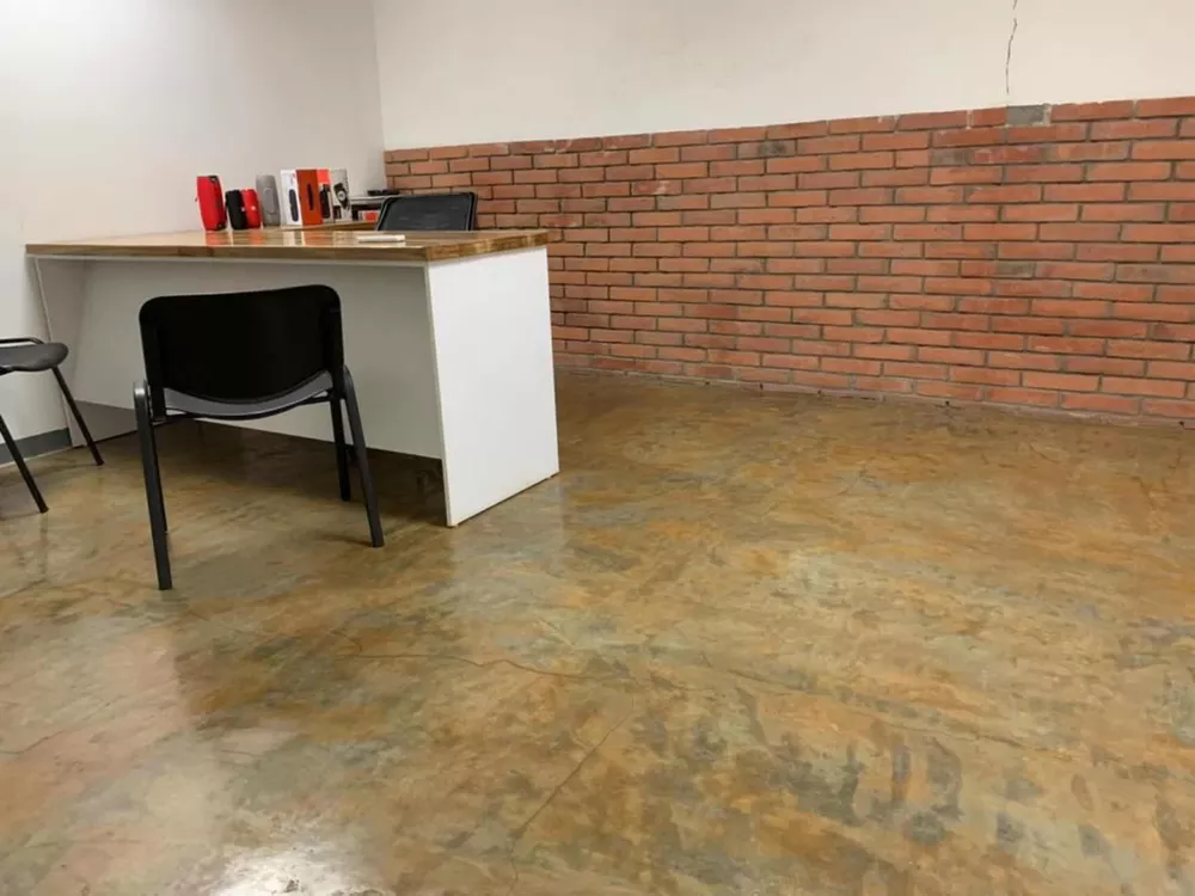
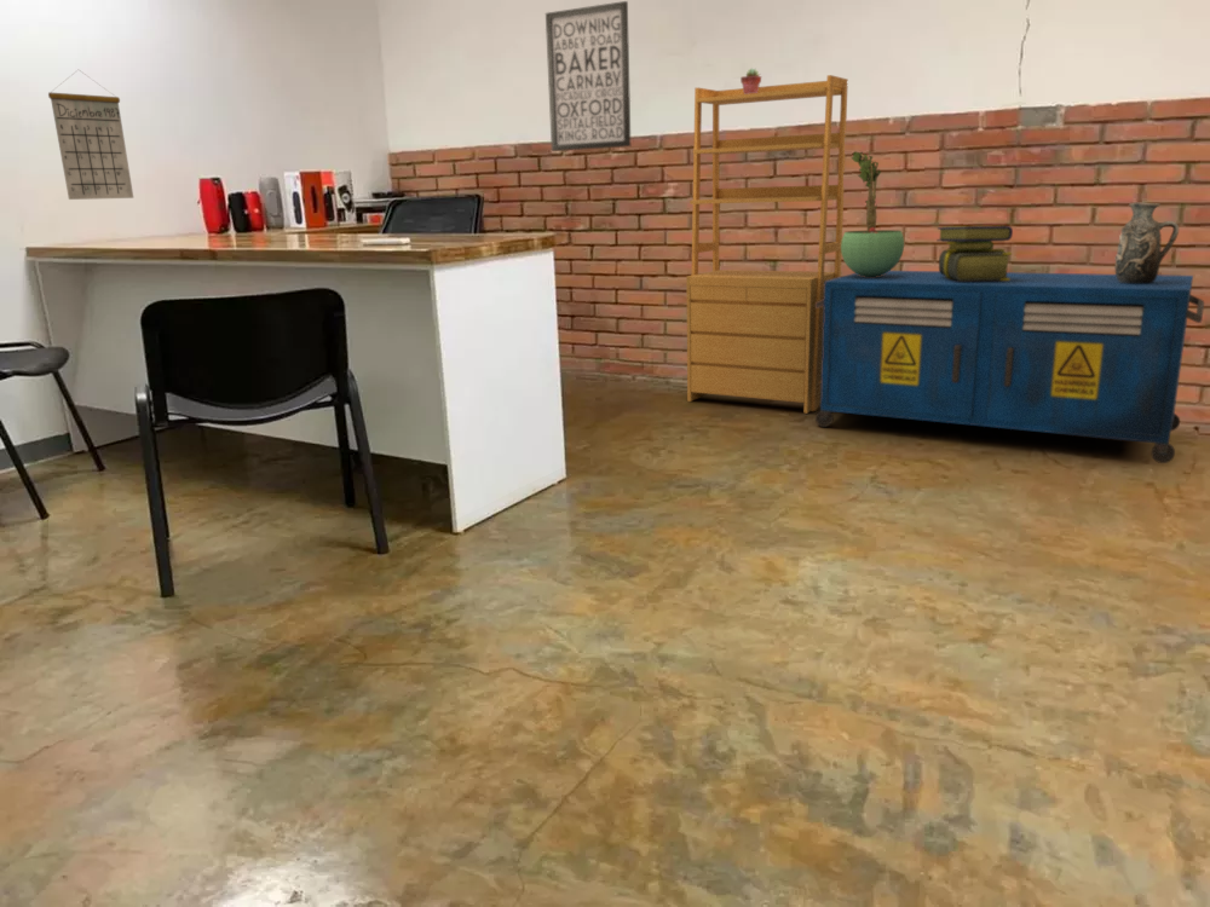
+ shelving unit [685,74,849,415]
+ calendar [47,70,134,201]
+ potted succulent [739,67,762,94]
+ wall art [544,0,632,152]
+ decorative vase [1113,201,1180,283]
+ storage cabinet [814,270,1205,464]
+ stack of books [935,224,1014,281]
+ potted plant [841,149,905,277]
